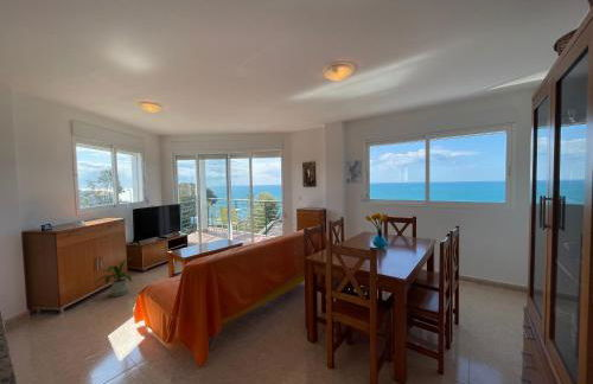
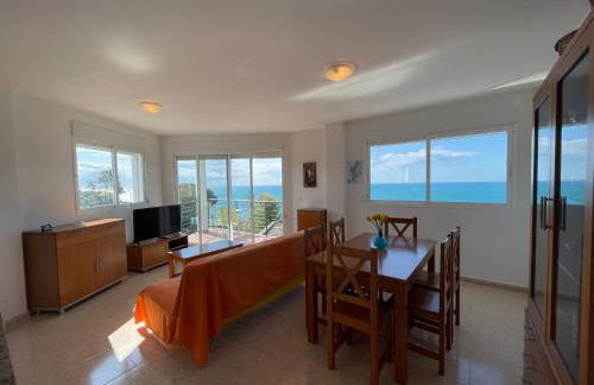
- house plant [95,256,141,297]
